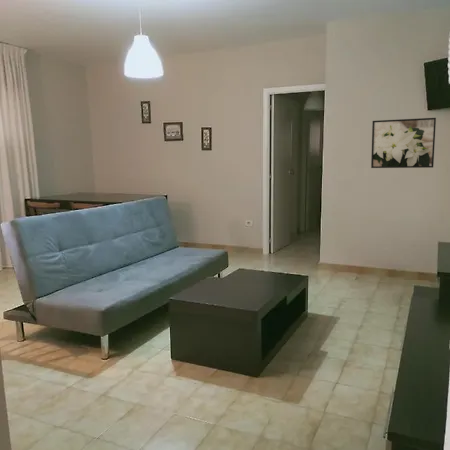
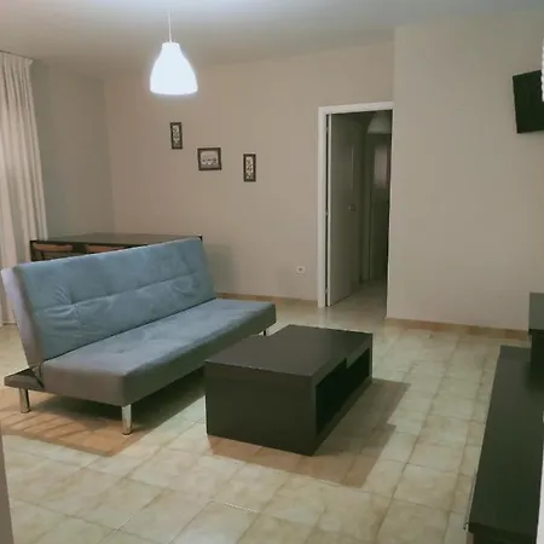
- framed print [370,117,437,169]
